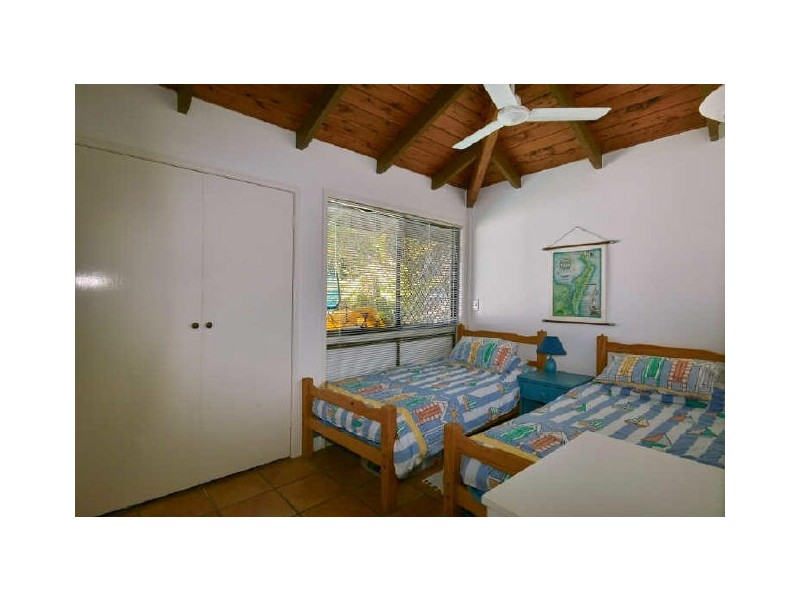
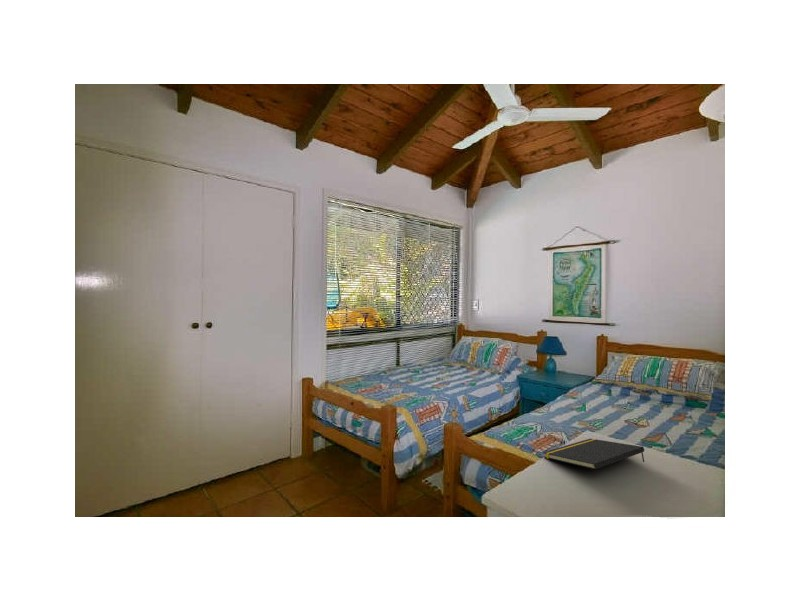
+ notepad [542,438,645,470]
